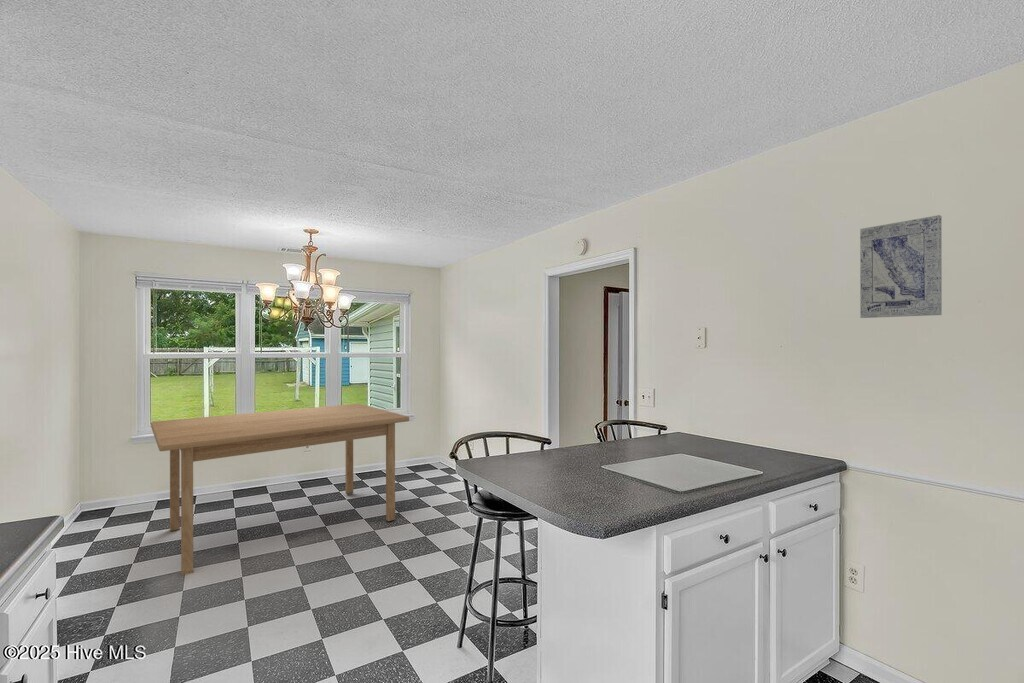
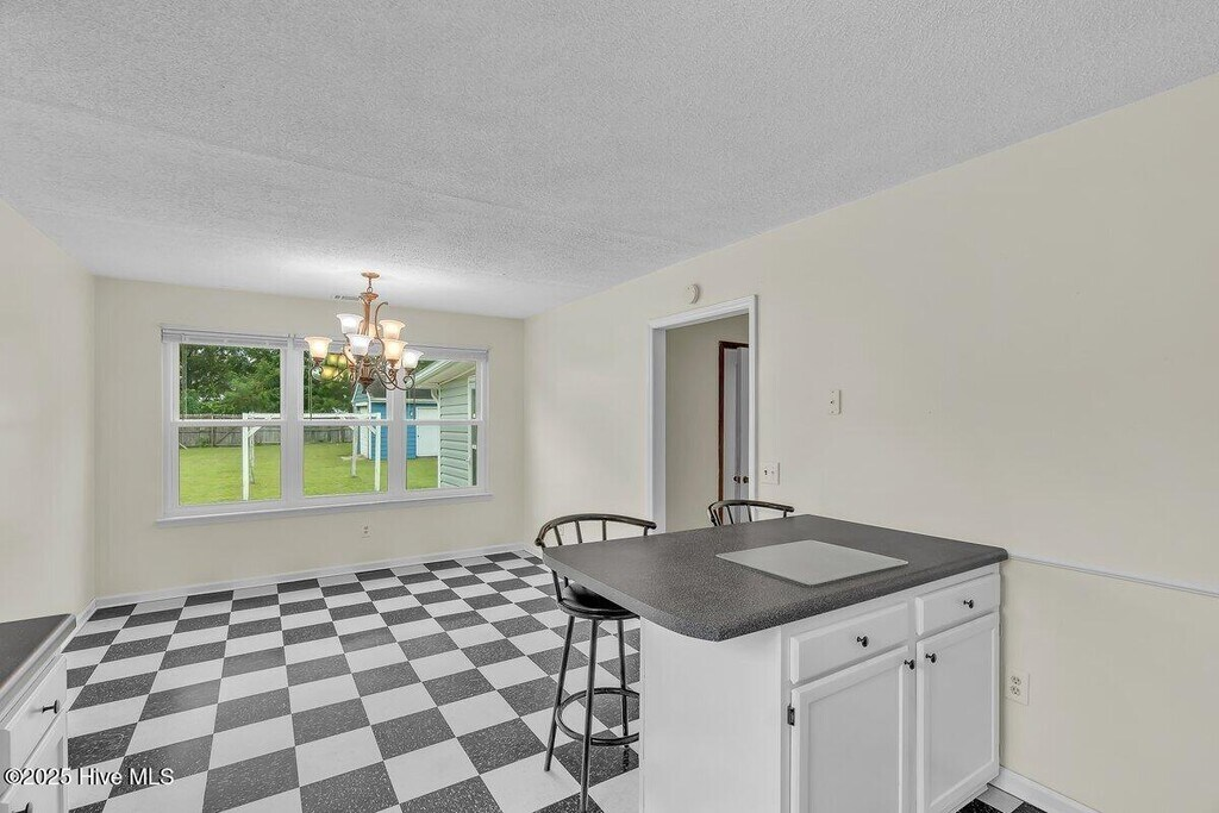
- wall art [859,214,943,319]
- table [150,403,410,576]
